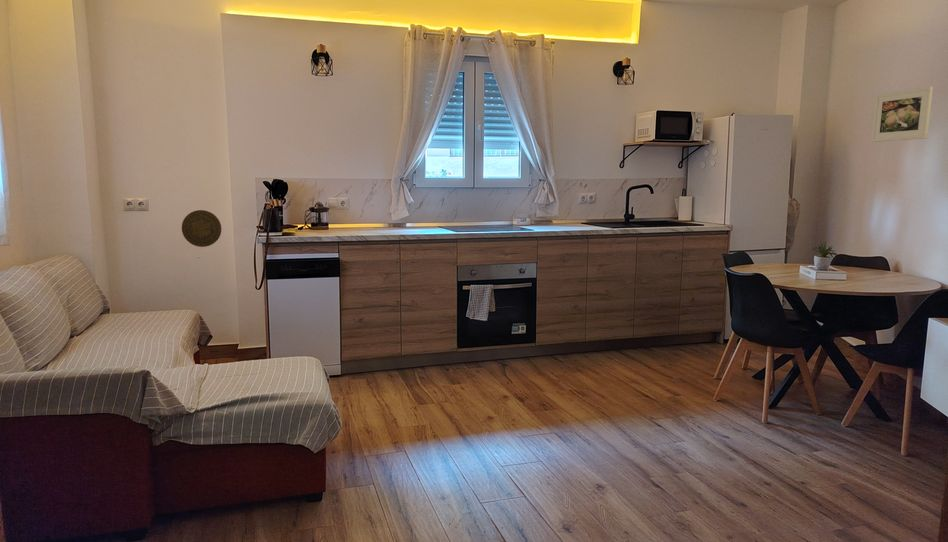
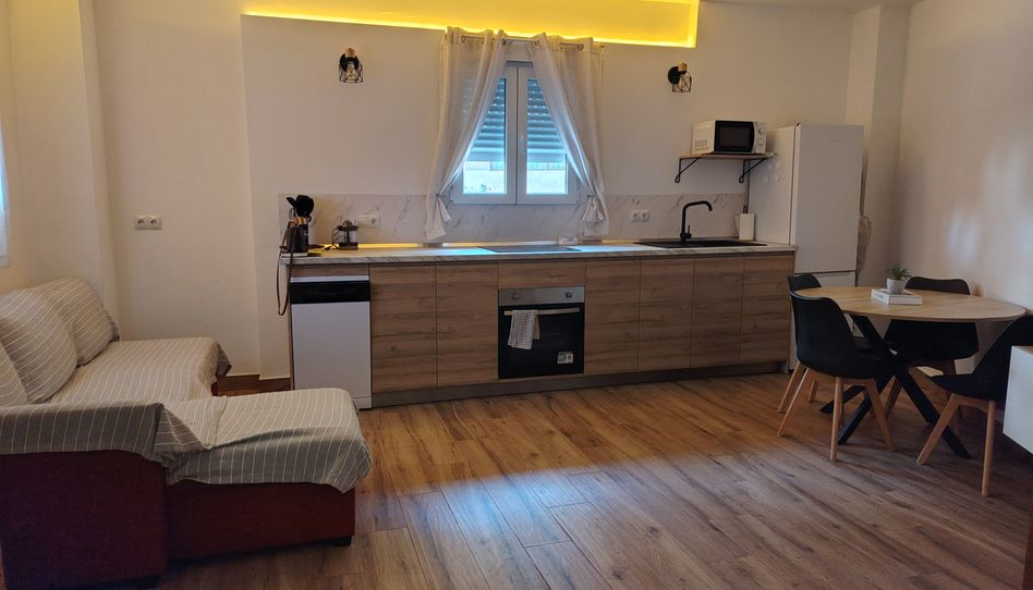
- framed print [870,85,934,143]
- decorative plate [181,209,222,248]
